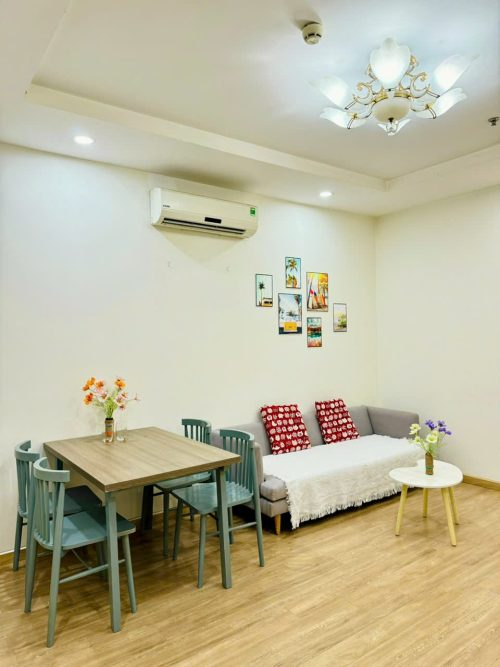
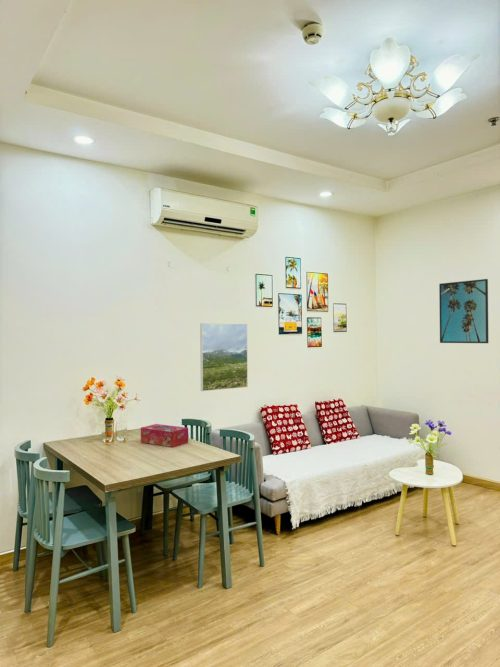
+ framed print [438,278,489,344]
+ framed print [199,323,249,392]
+ tissue box [140,423,189,448]
